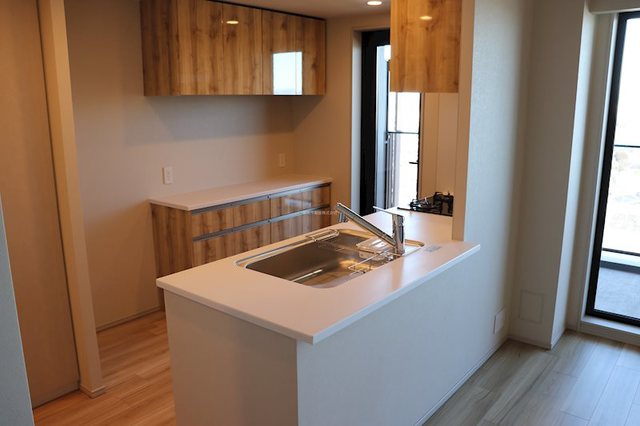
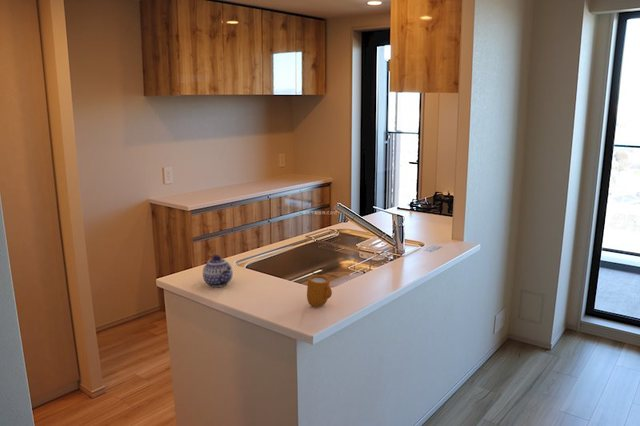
+ mug [306,274,333,308]
+ teapot [202,254,234,288]
